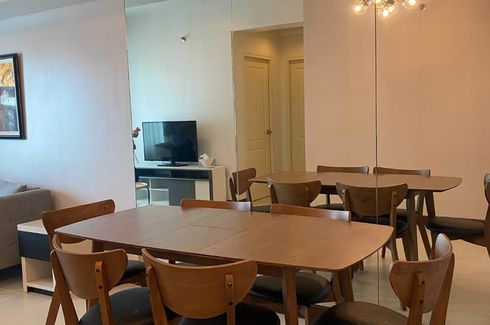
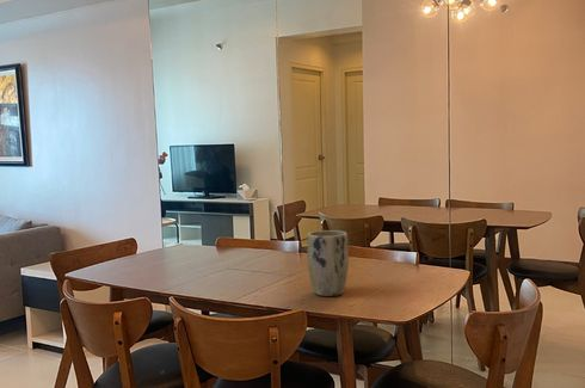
+ plant pot [306,229,350,297]
